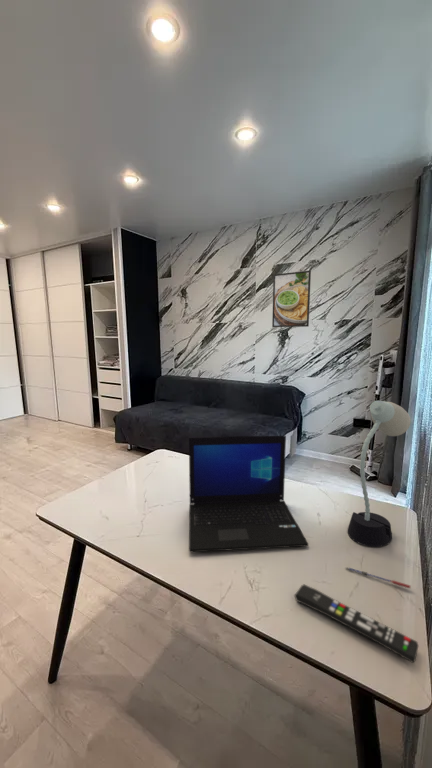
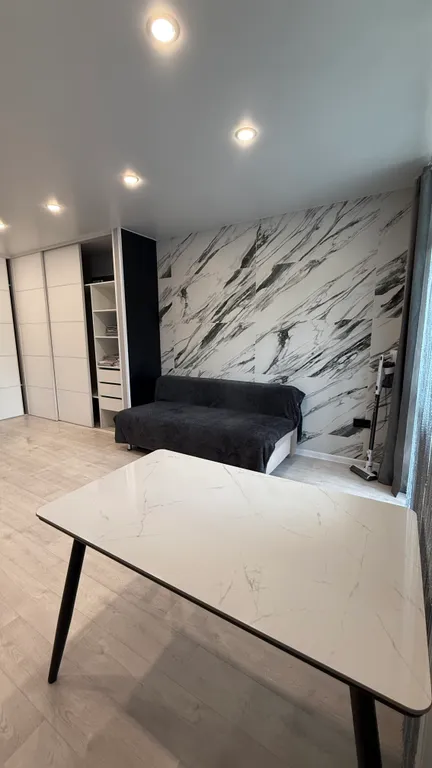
- laptop [188,435,309,553]
- pen [345,566,411,590]
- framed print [271,270,312,328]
- remote control [293,584,420,664]
- desk lamp [346,400,412,548]
